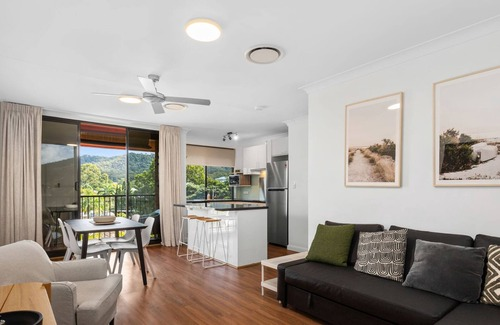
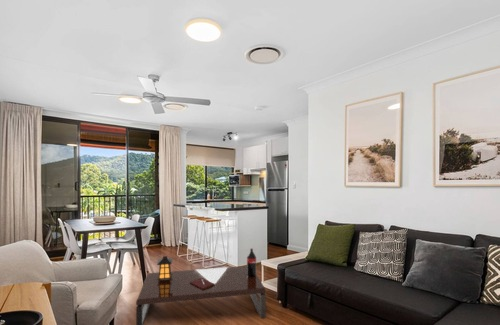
+ coffee table [135,247,267,325]
